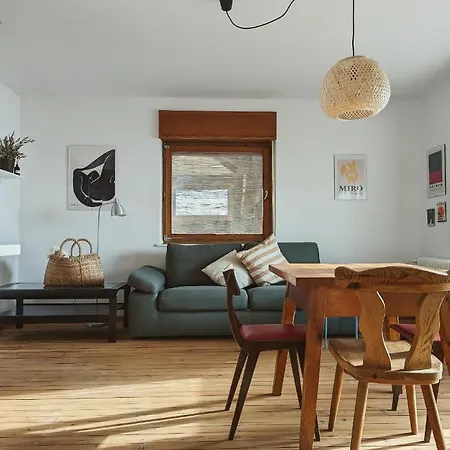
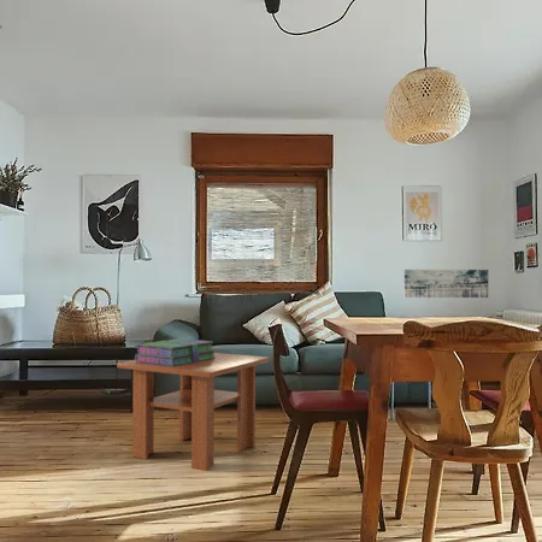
+ wall art [402,269,489,299]
+ coffee table [116,352,271,472]
+ stack of books [134,337,217,366]
